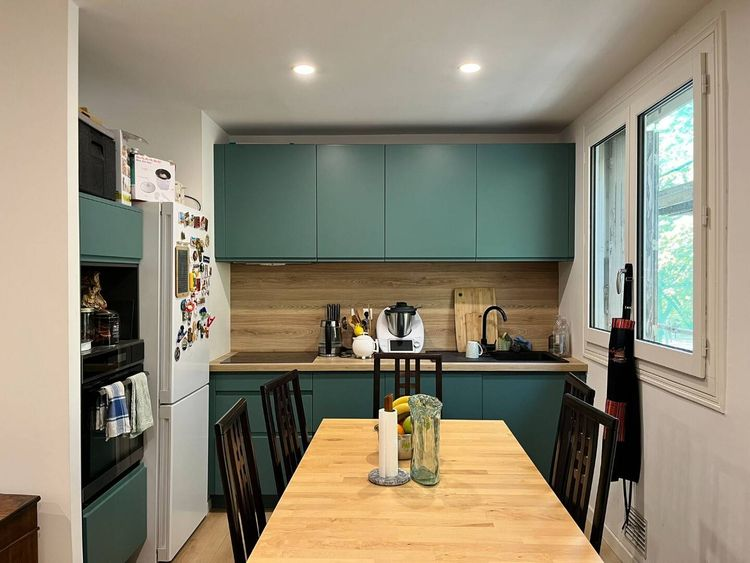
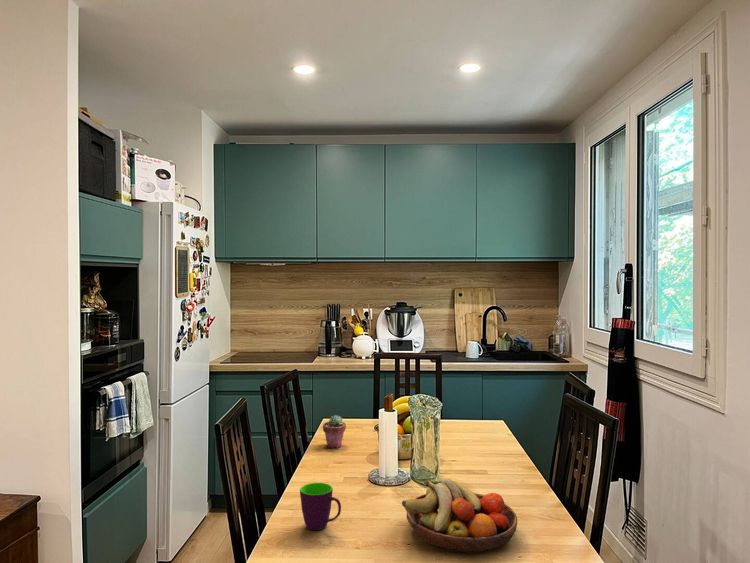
+ mug [299,482,342,531]
+ potted succulent [322,414,347,449]
+ fruit bowl [401,478,518,554]
